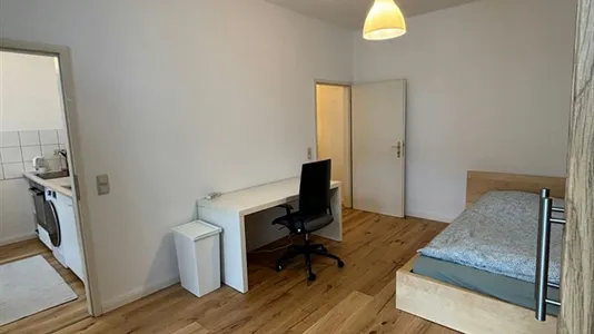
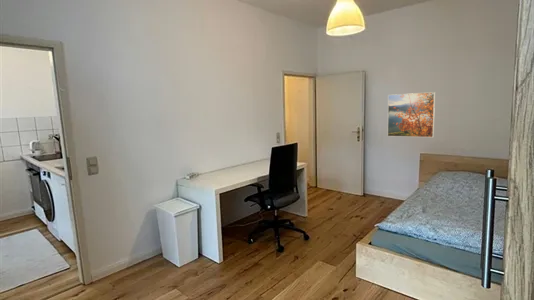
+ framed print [387,91,436,138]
